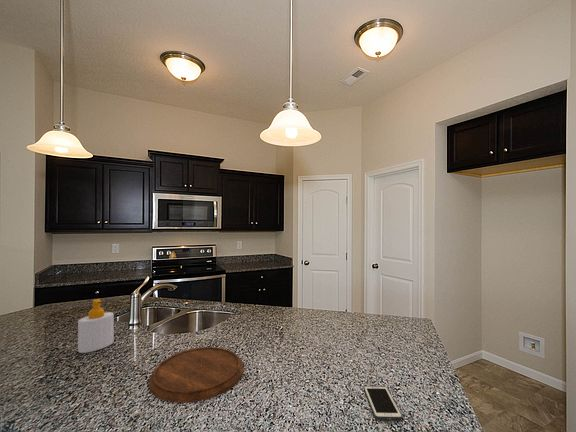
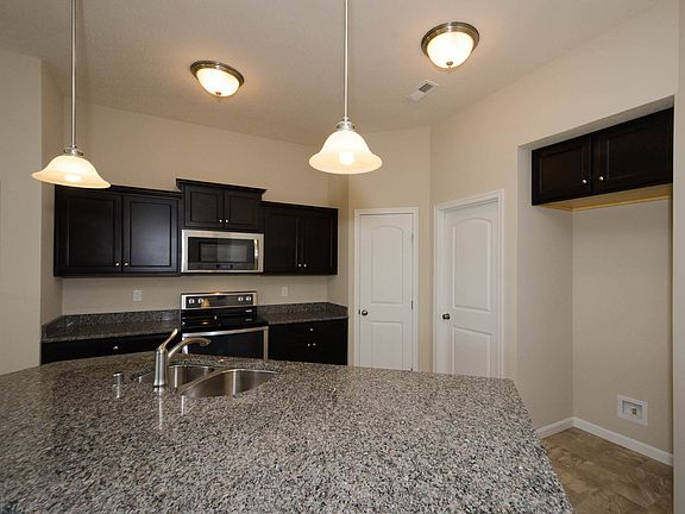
- soap bottle [77,298,115,354]
- cell phone [363,385,403,421]
- cutting board [148,346,245,404]
